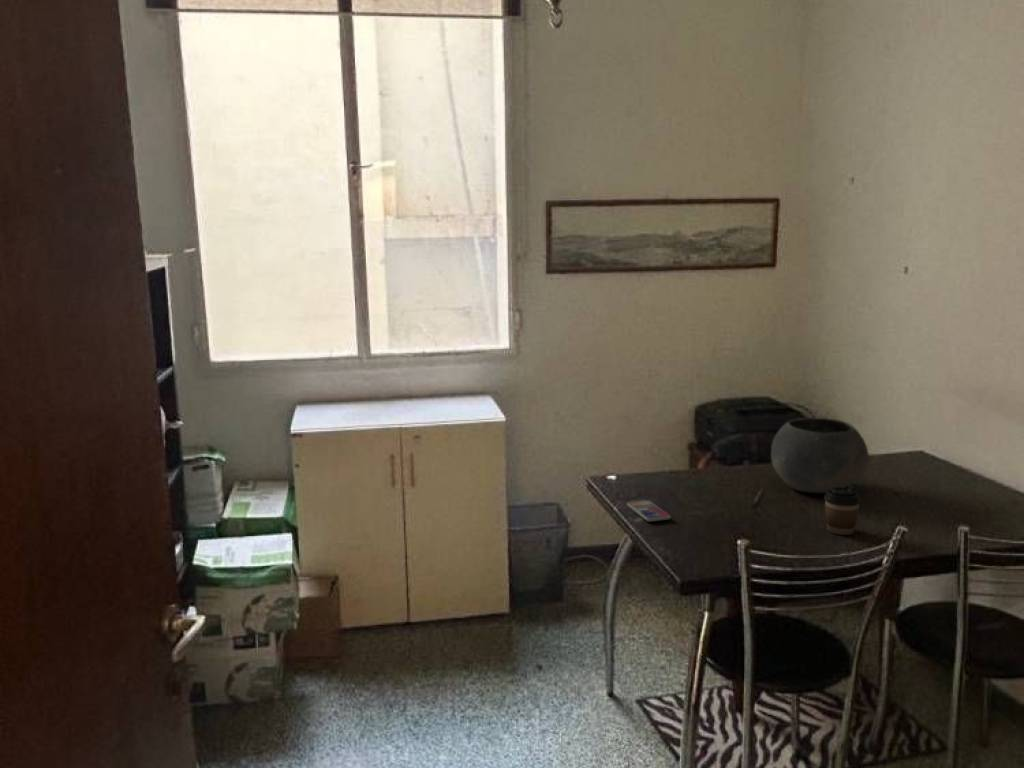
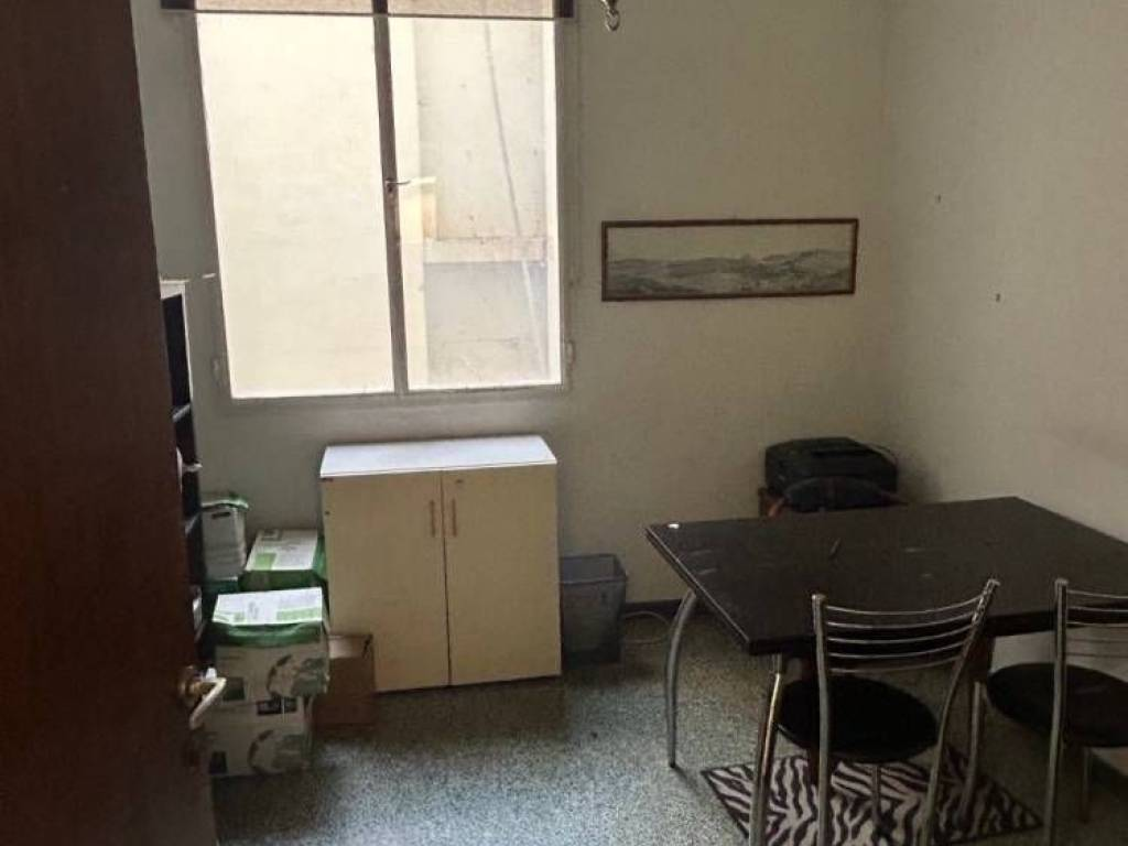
- coffee cup [823,485,862,536]
- bowl [770,417,870,494]
- smartphone [626,499,672,522]
